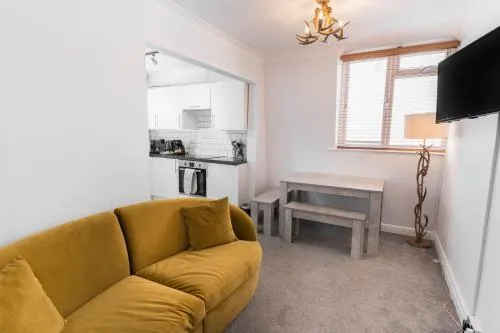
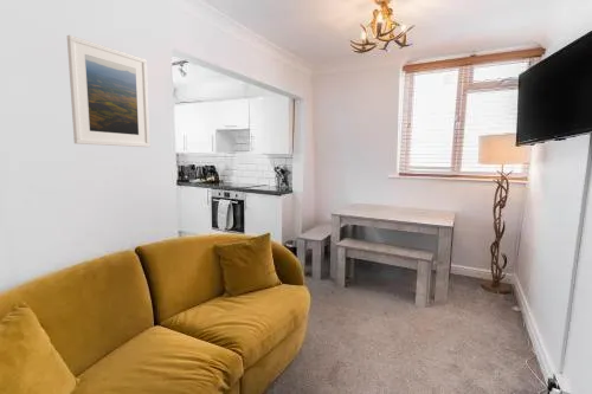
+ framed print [66,34,152,148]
